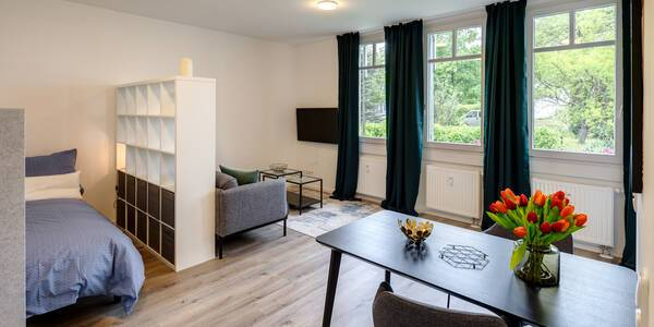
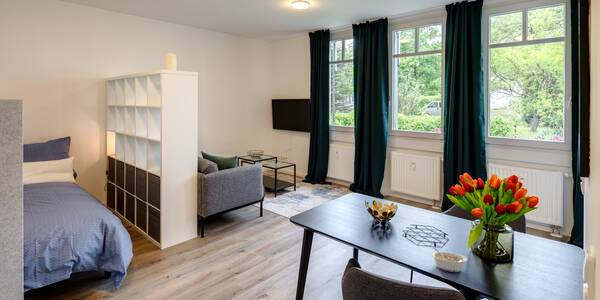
+ legume [430,246,468,273]
